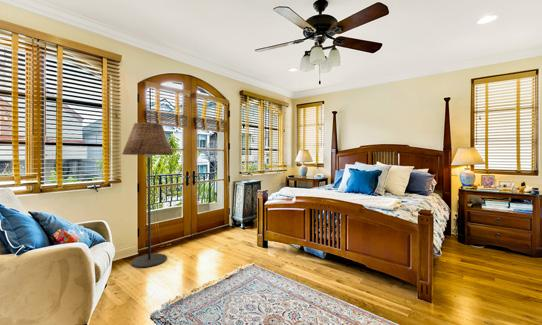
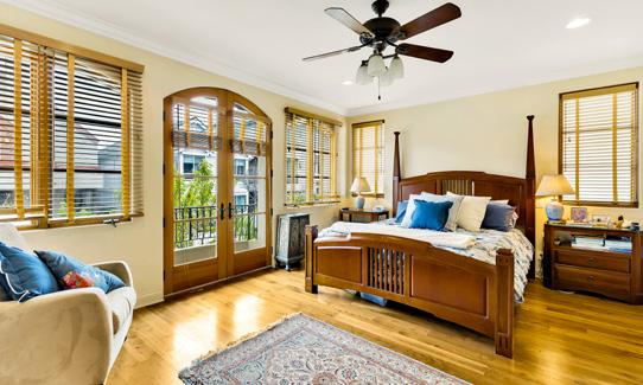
- floor lamp [121,122,174,269]
